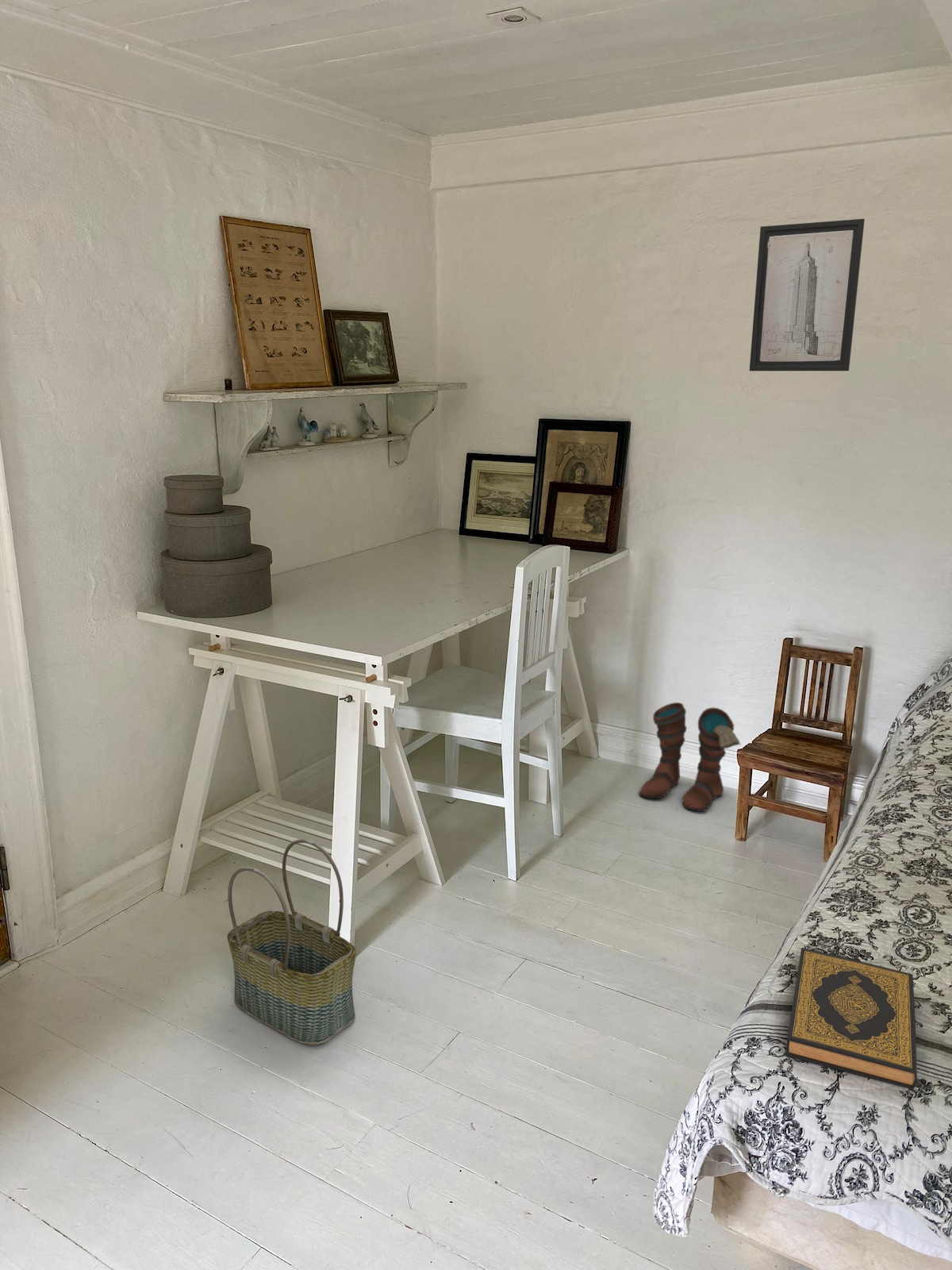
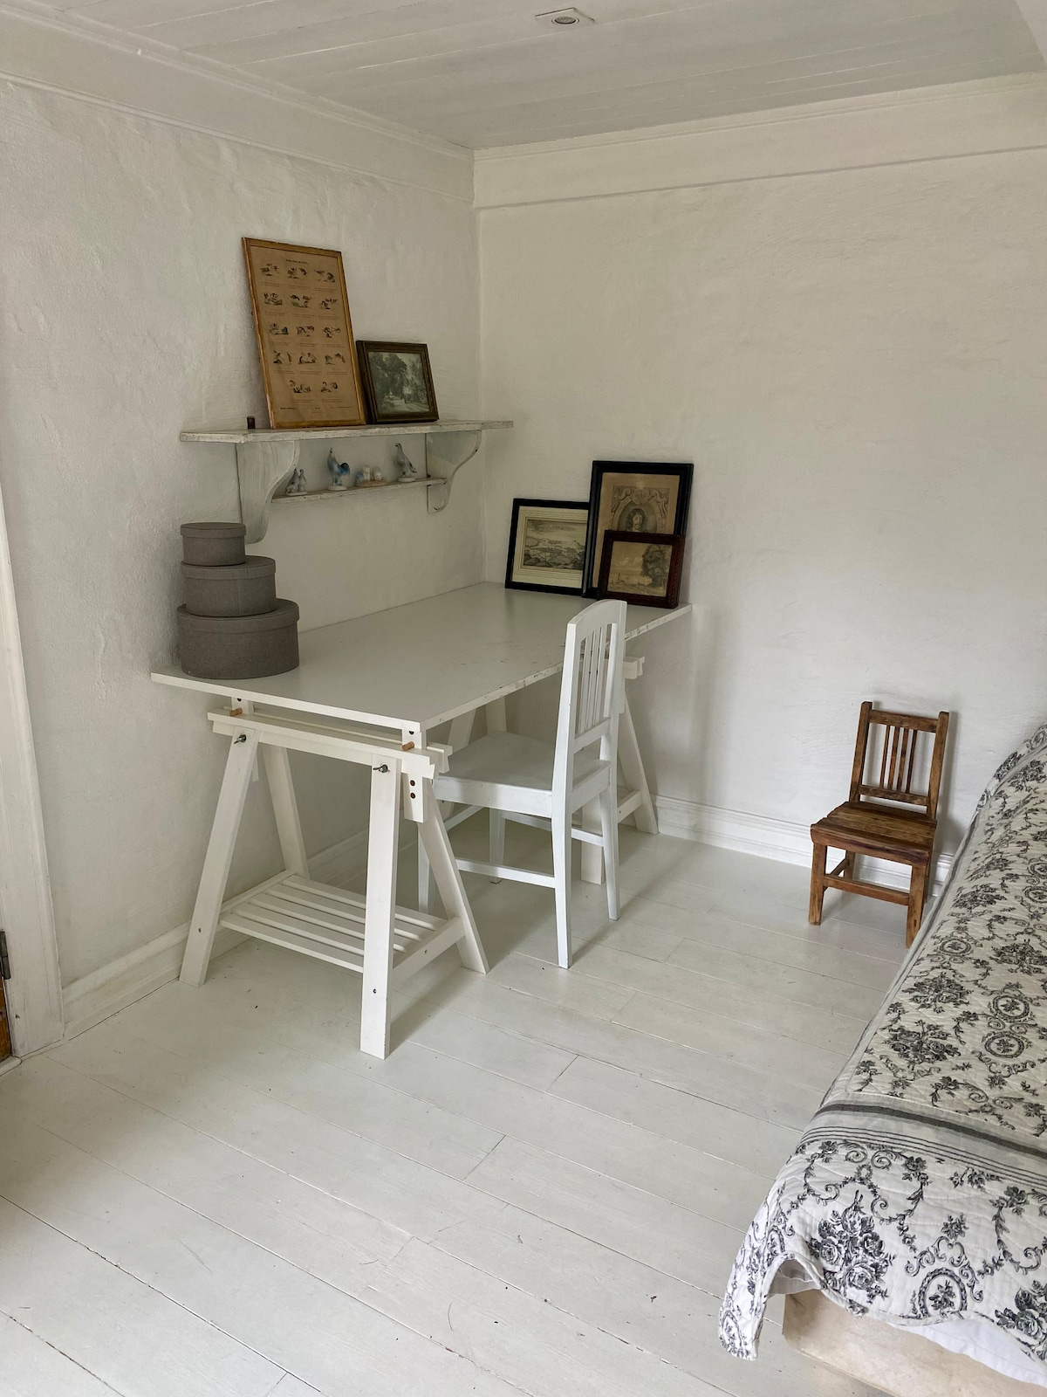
- wall art [749,218,866,371]
- hardback book [785,947,918,1090]
- boots [638,702,742,812]
- basket [227,838,357,1047]
